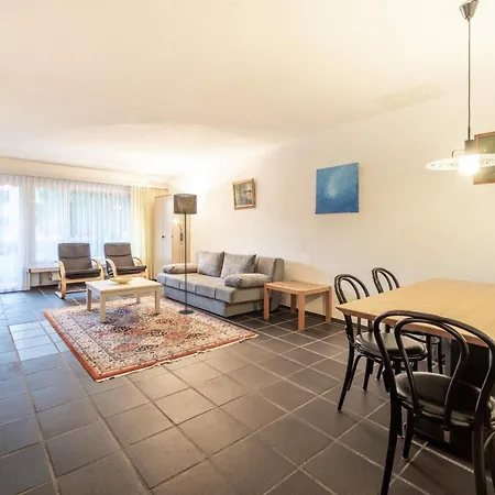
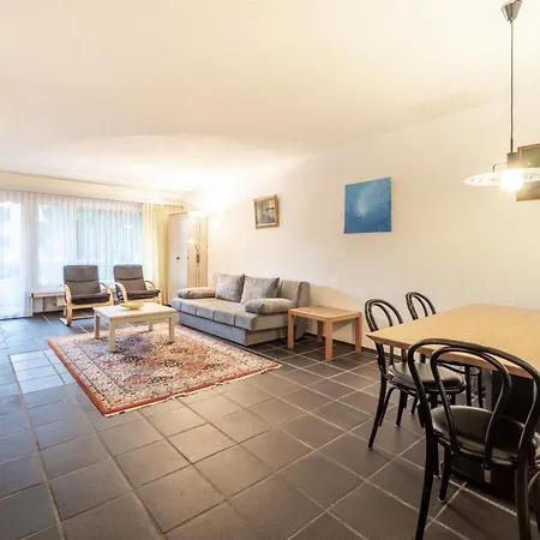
- floor lamp [173,193,198,315]
